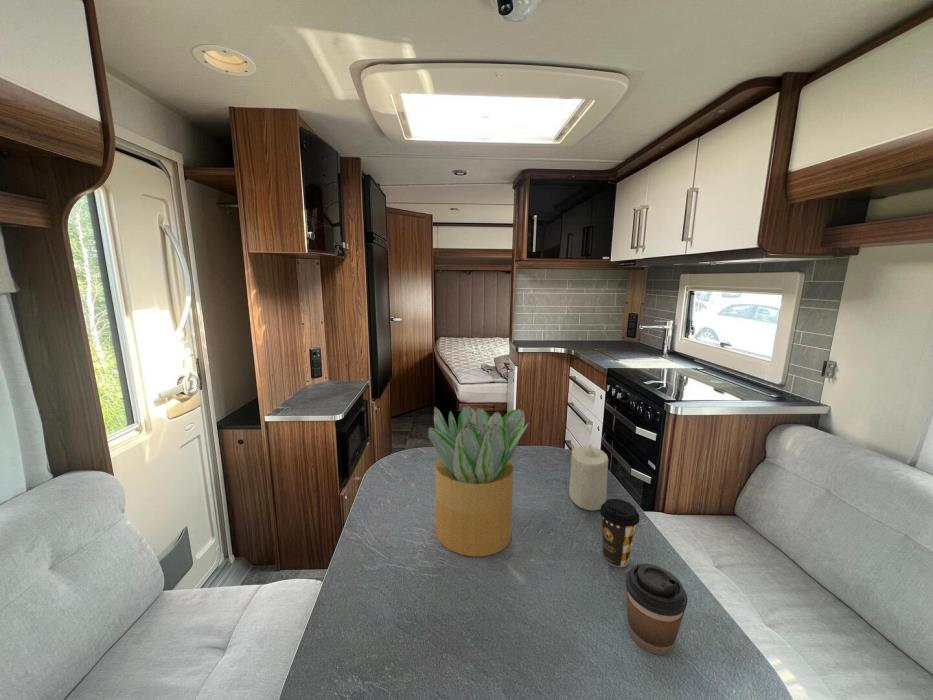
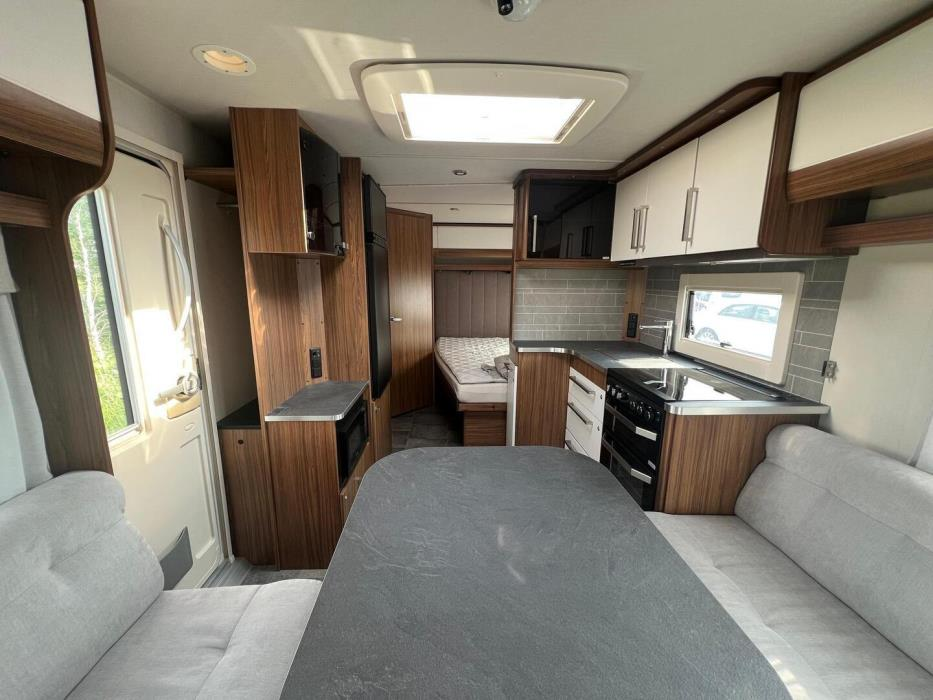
- potted plant [427,404,530,557]
- coffee cup [599,498,641,568]
- coffee cup [625,563,689,656]
- candle [568,443,609,511]
